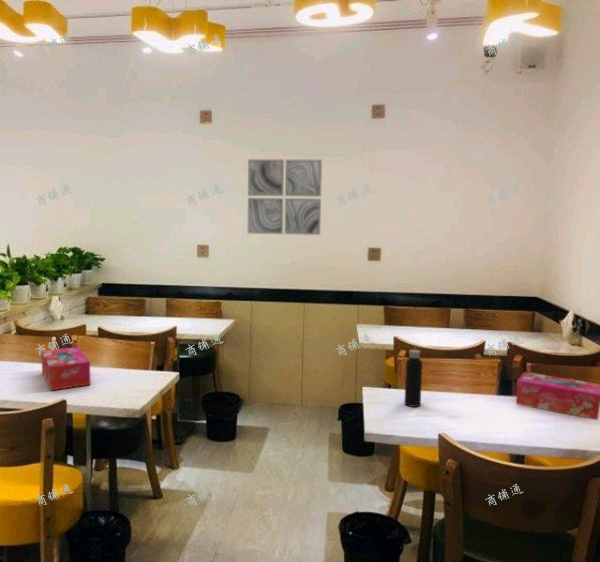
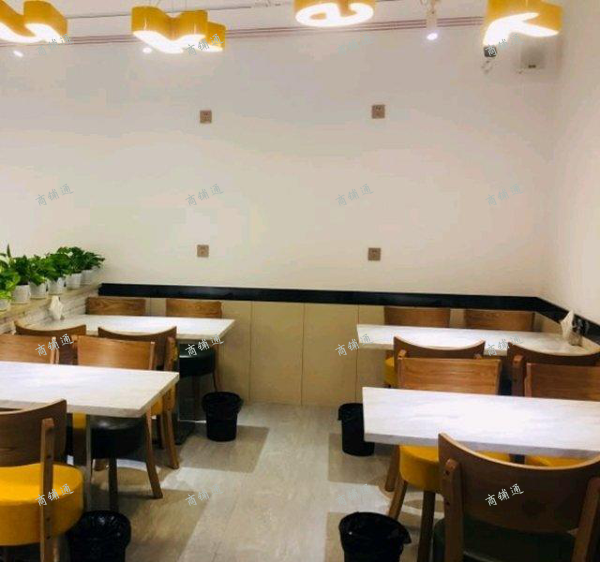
- wall art [247,158,323,236]
- tissue box [40,346,92,392]
- tissue box [515,371,600,421]
- water bottle [403,344,423,408]
